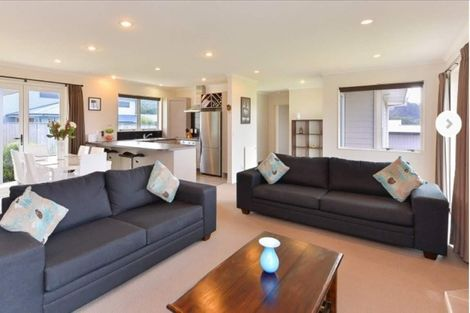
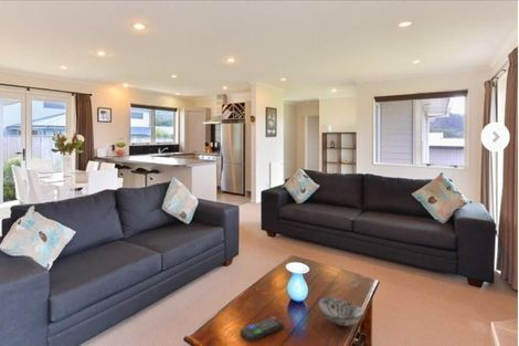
+ remote control [239,315,285,343]
+ decorative bowl [317,296,366,327]
